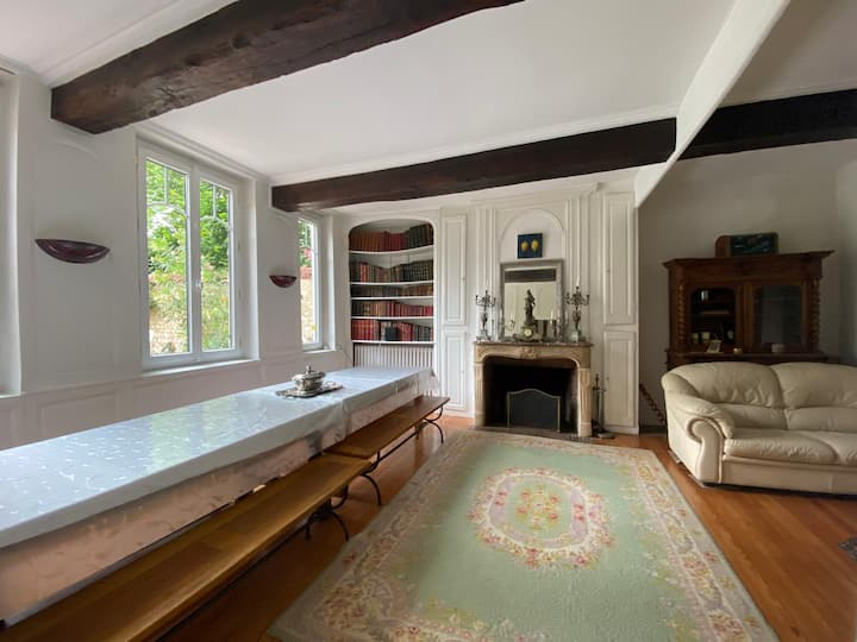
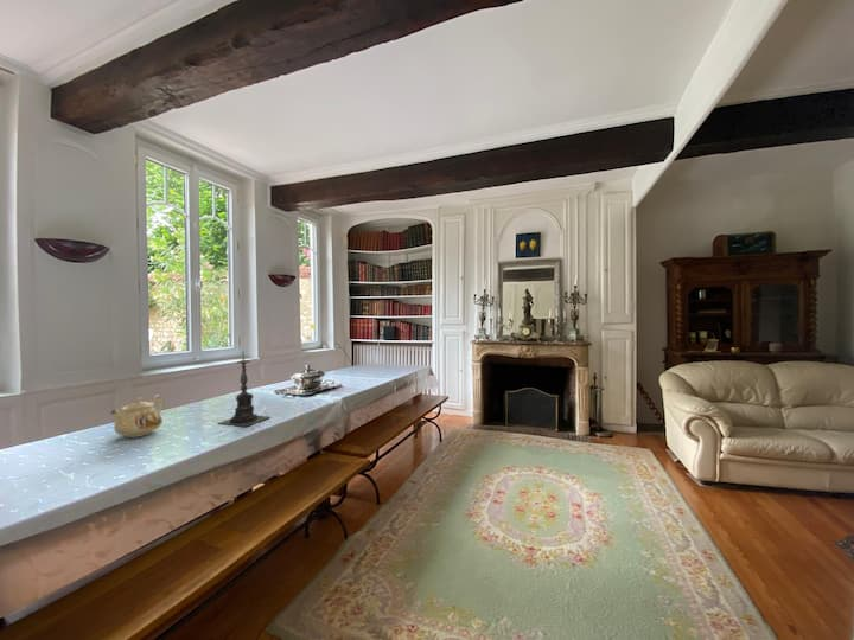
+ candle holder [218,350,270,428]
+ teapot [110,395,165,439]
